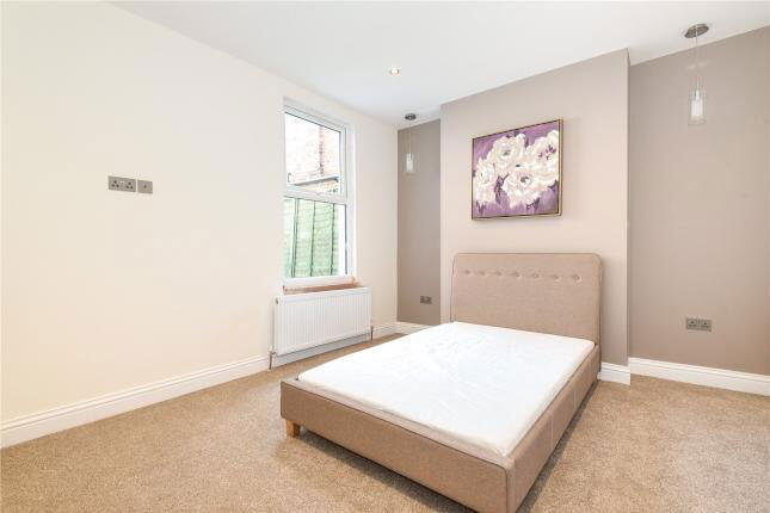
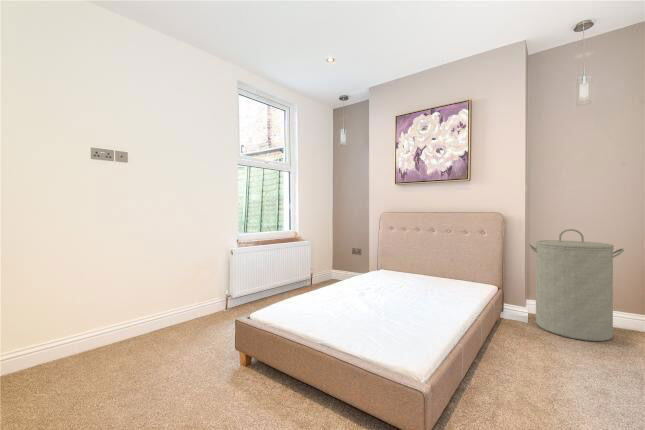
+ laundry hamper [527,228,625,342]
